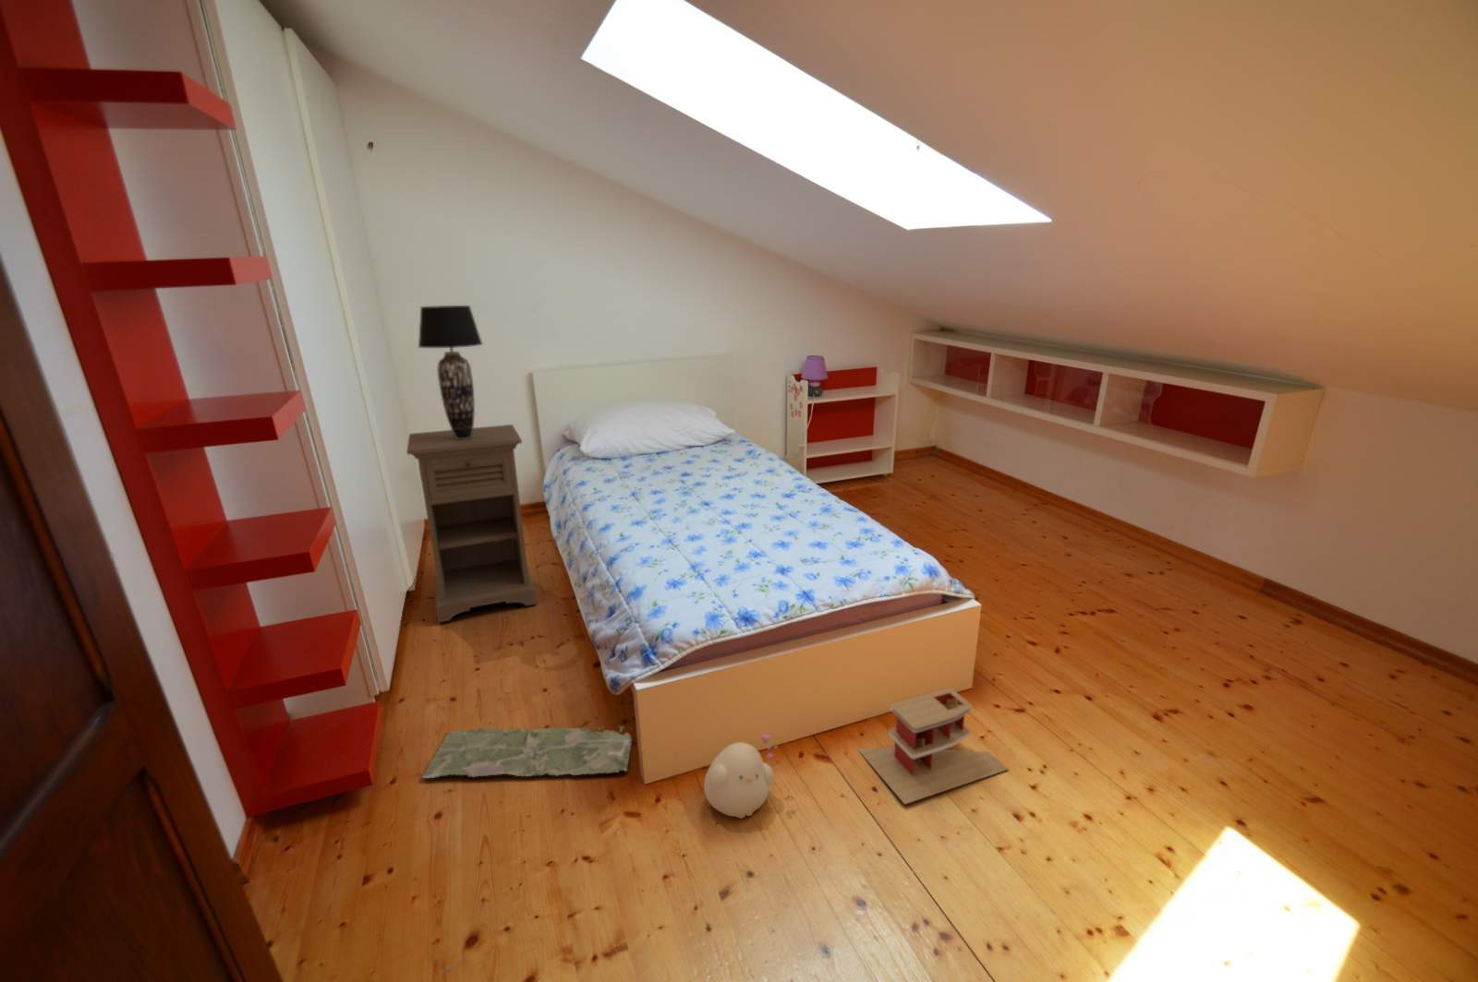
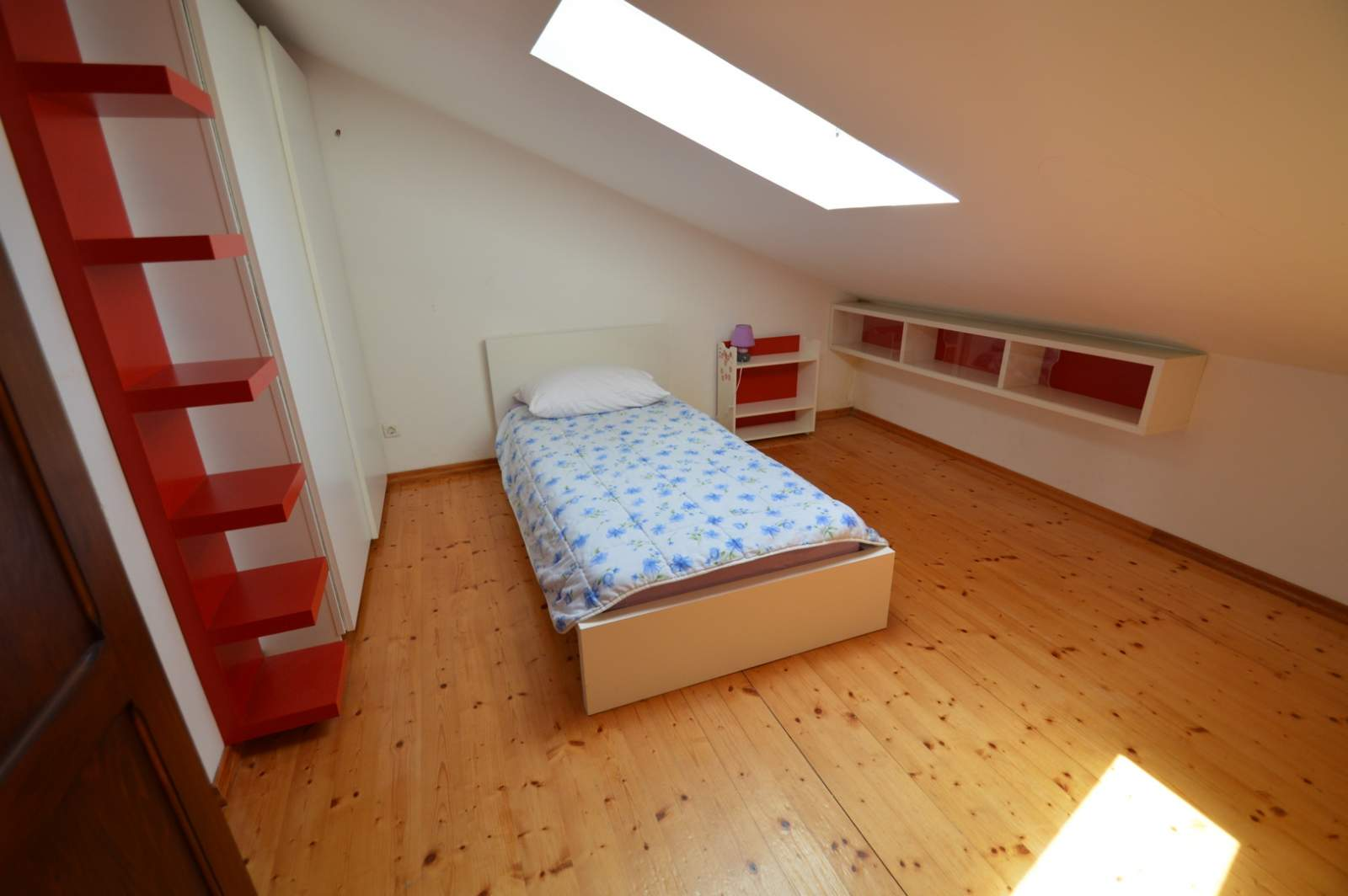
- nightstand [406,424,537,623]
- toy house [857,687,1010,804]
- plush toy [703,733,777,820]
- table lamp [418,305,484,439]
- bath mat [422,726,634,779]
